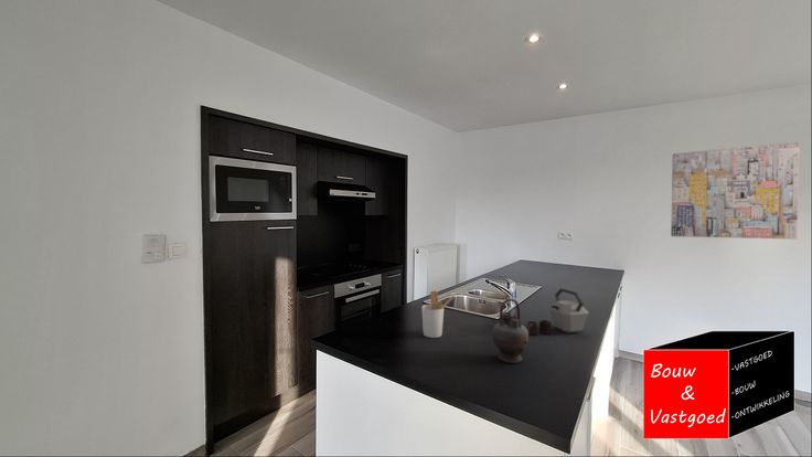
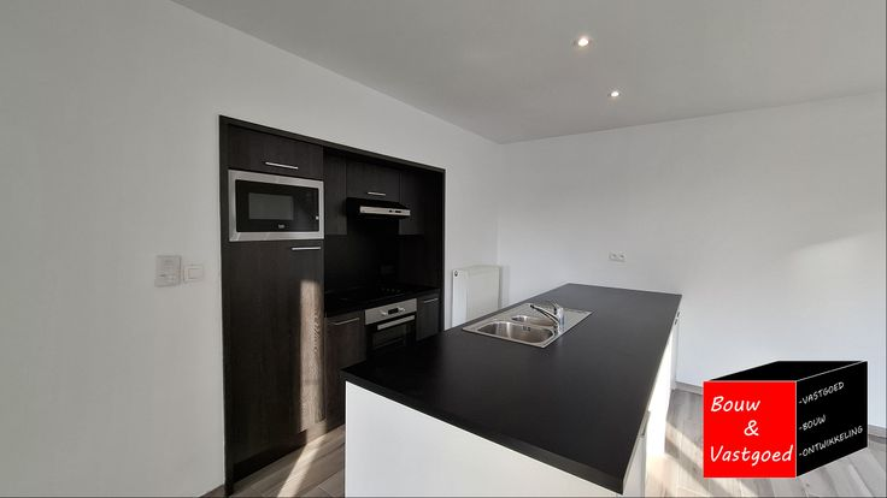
- utensil holder [420,290,456,339]
- teapot [491,297,533,364]
- kettle [526,287,589,336]
- wall art [670,140,801,241]
